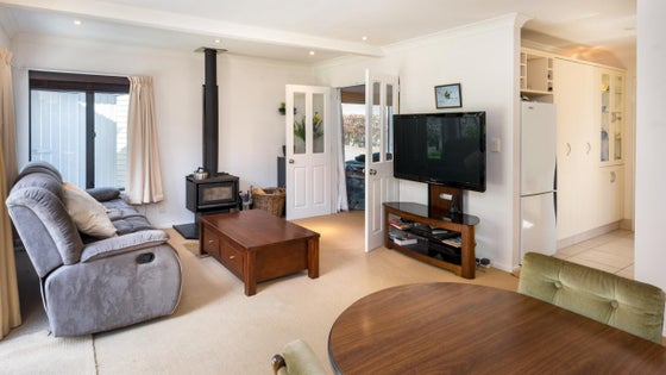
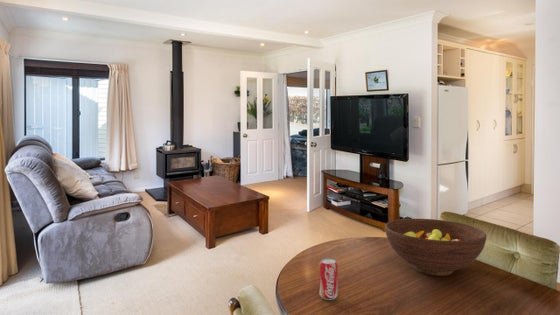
+ fruit bowl [384,218,487,277]
+ beverage can [319,258,339,301]
